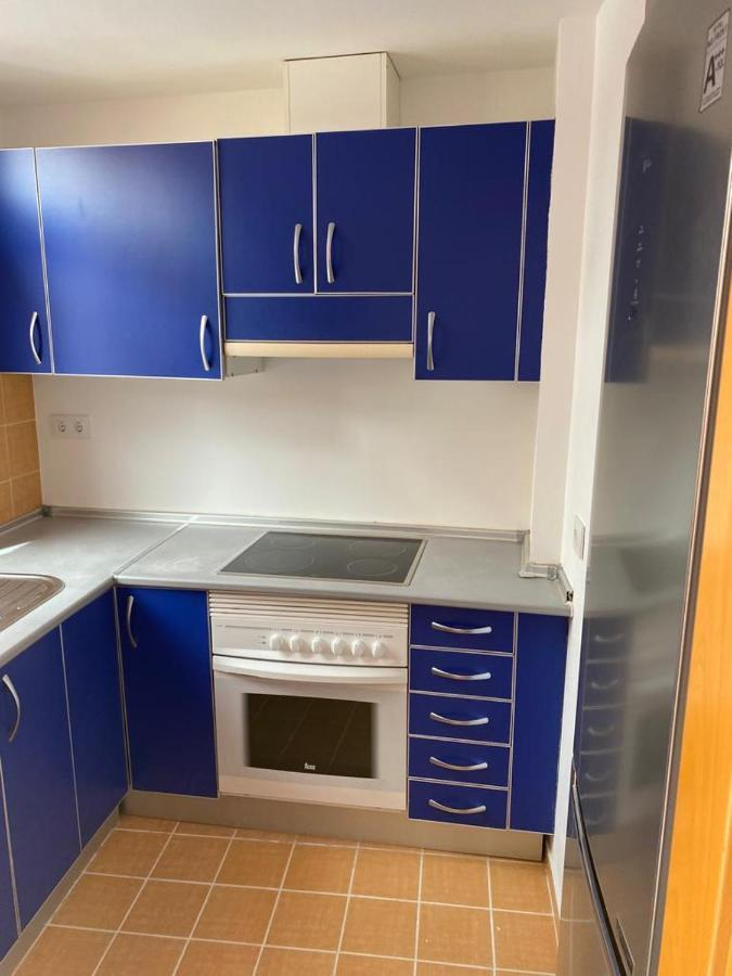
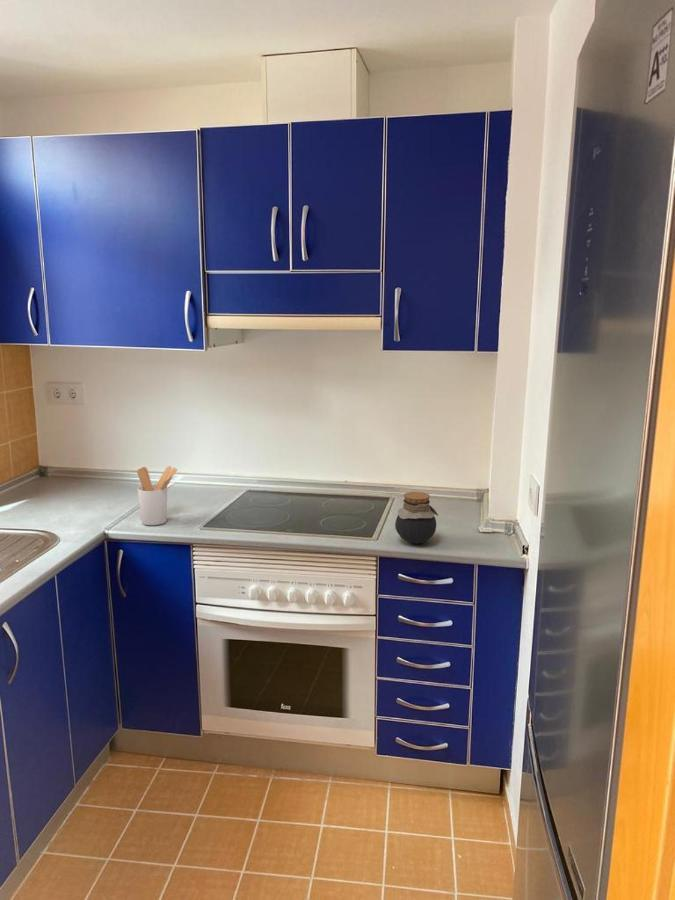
+ jar [394,491,439,545]
+ utensil holder [136,465,178,526]
